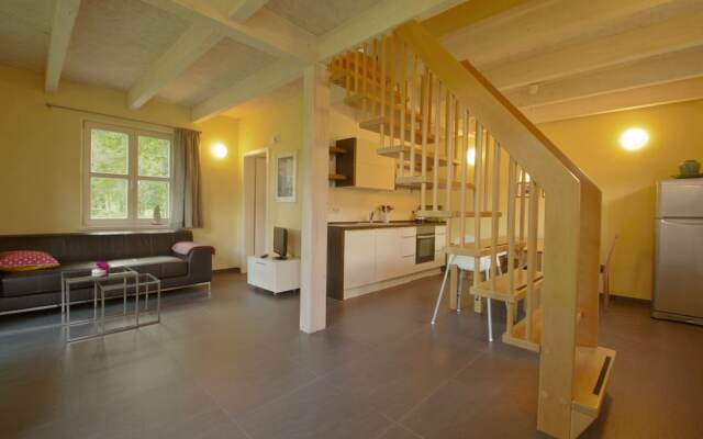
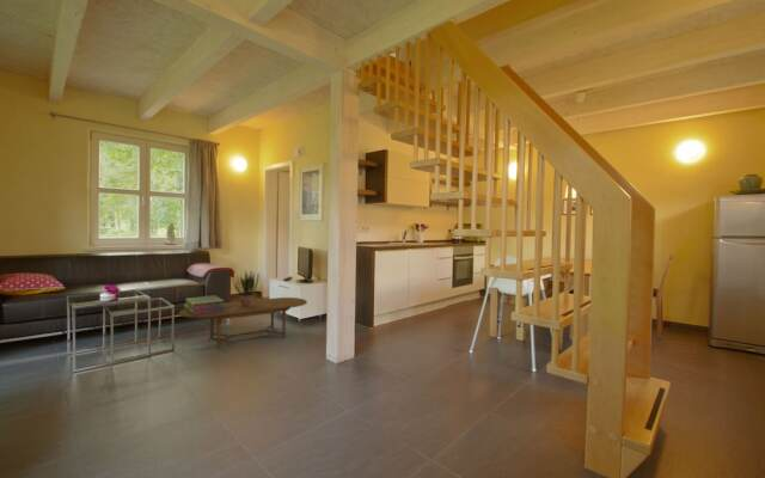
+ potted plant [232,269,261,307]
+ stack of books [183,294,226,314]
+ coffee table [177,296,308,350]
